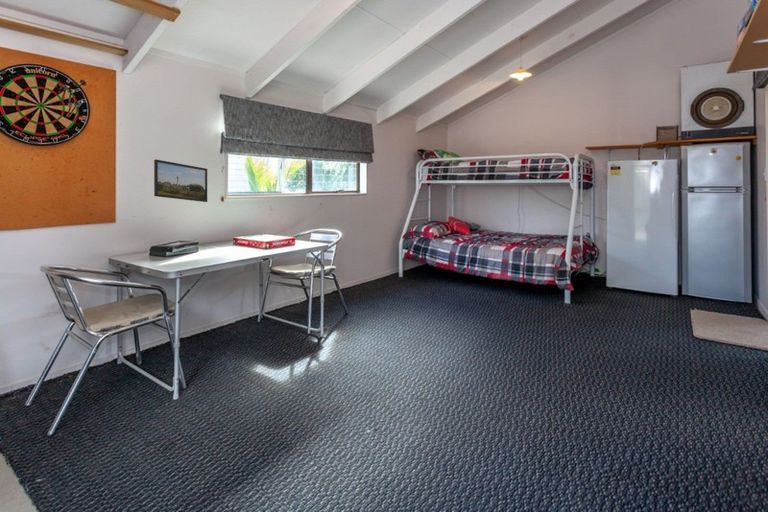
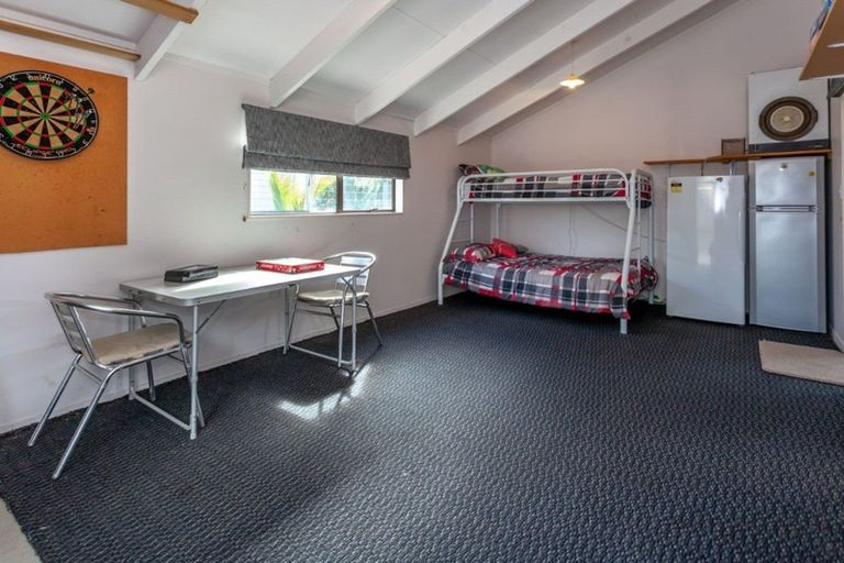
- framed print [153,158,208,203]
